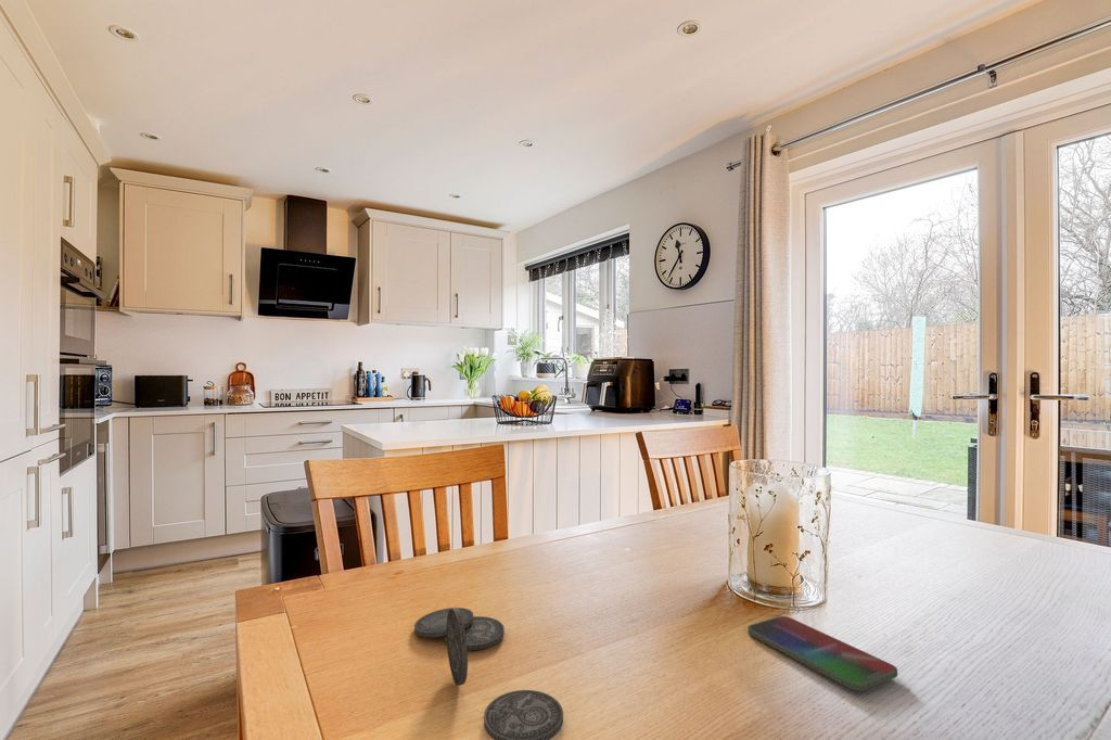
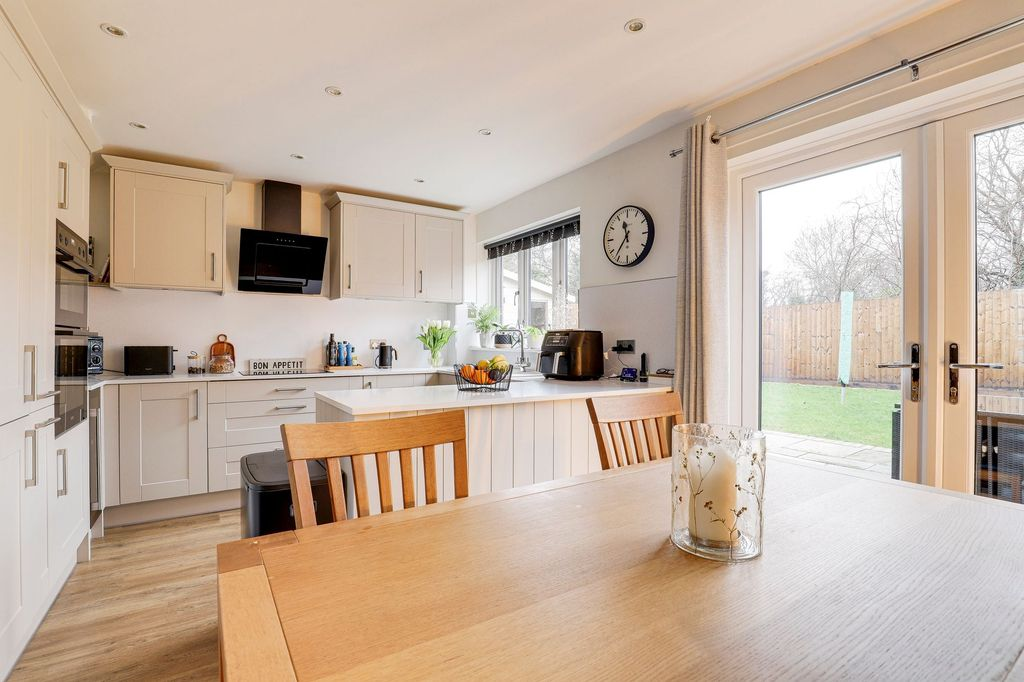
- plate [413,607,564,740]
- smartphone [746,615,898,692]
